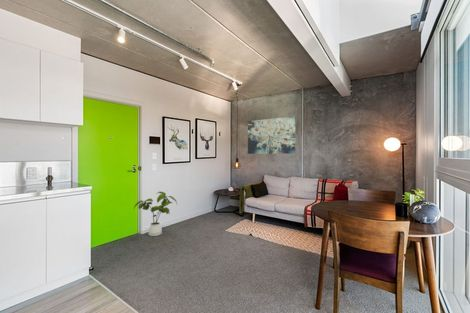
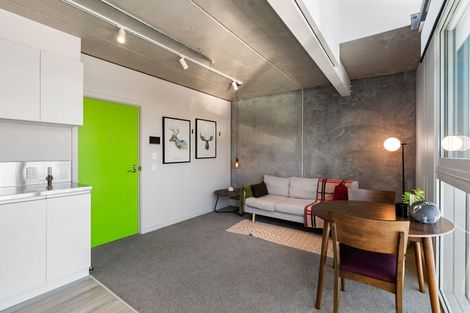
- wall art [247,115,297,155]
- house plant [133,191,178,237]
